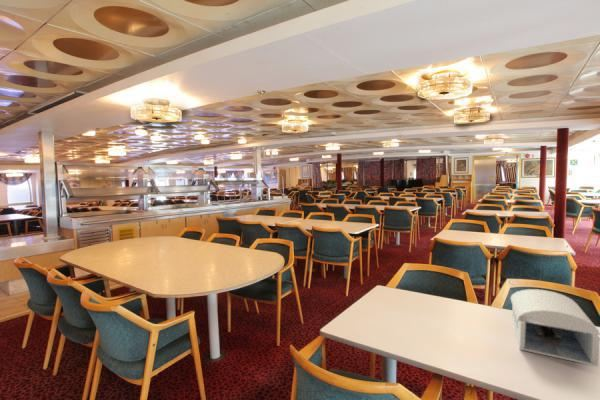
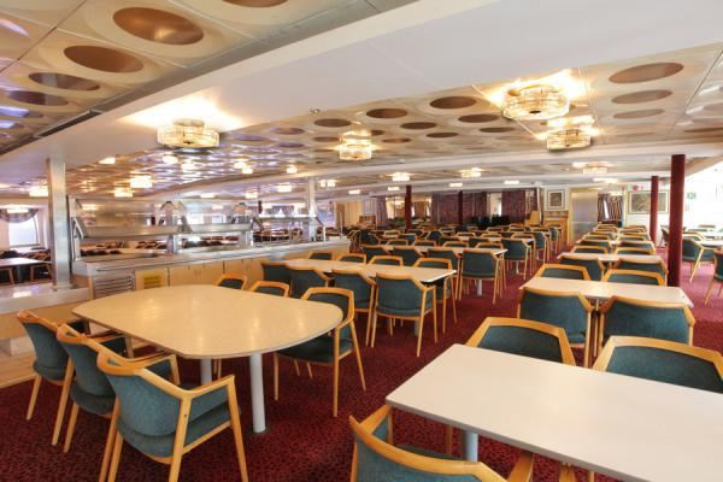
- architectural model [509,288,600,367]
